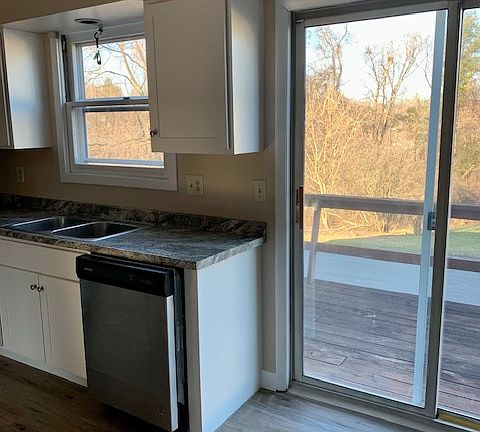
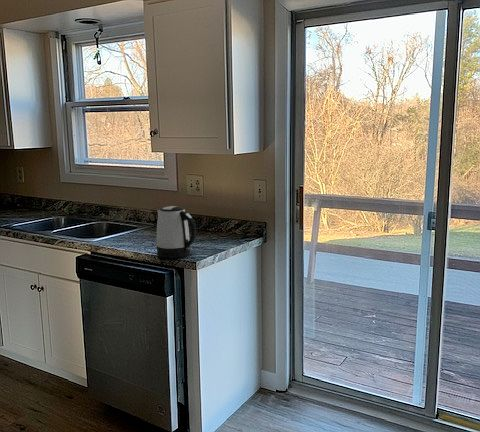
+ kettle [156,205,197,259]
